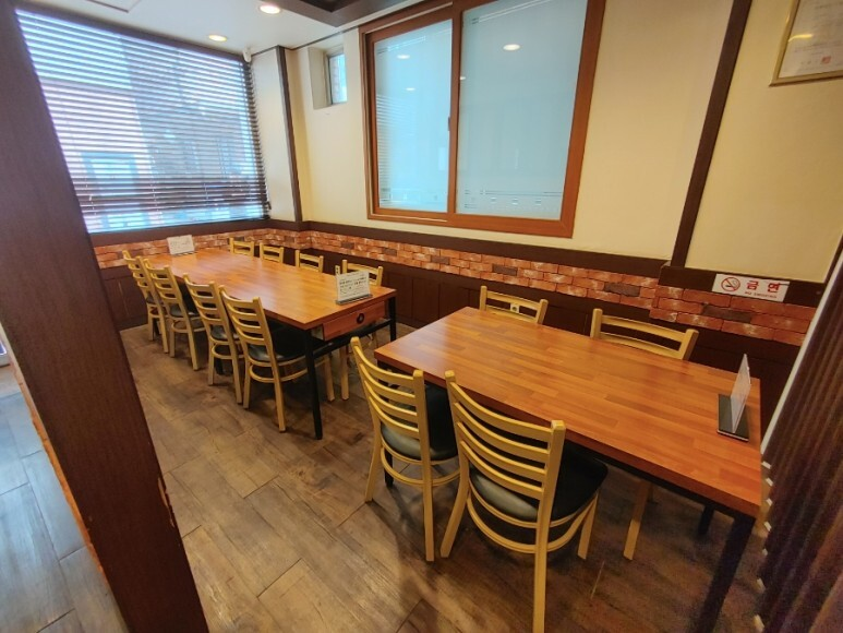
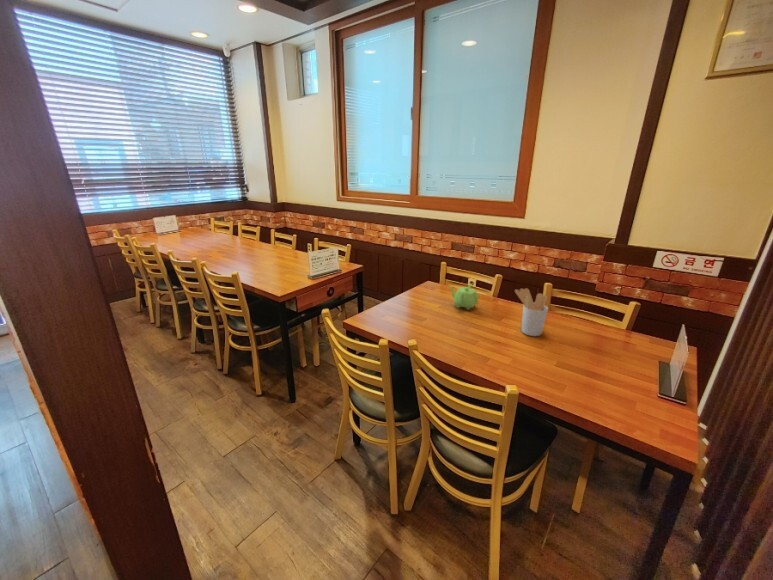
+ teapot [448,283,481,311]
+ utensil holder [514,287,549,337]
